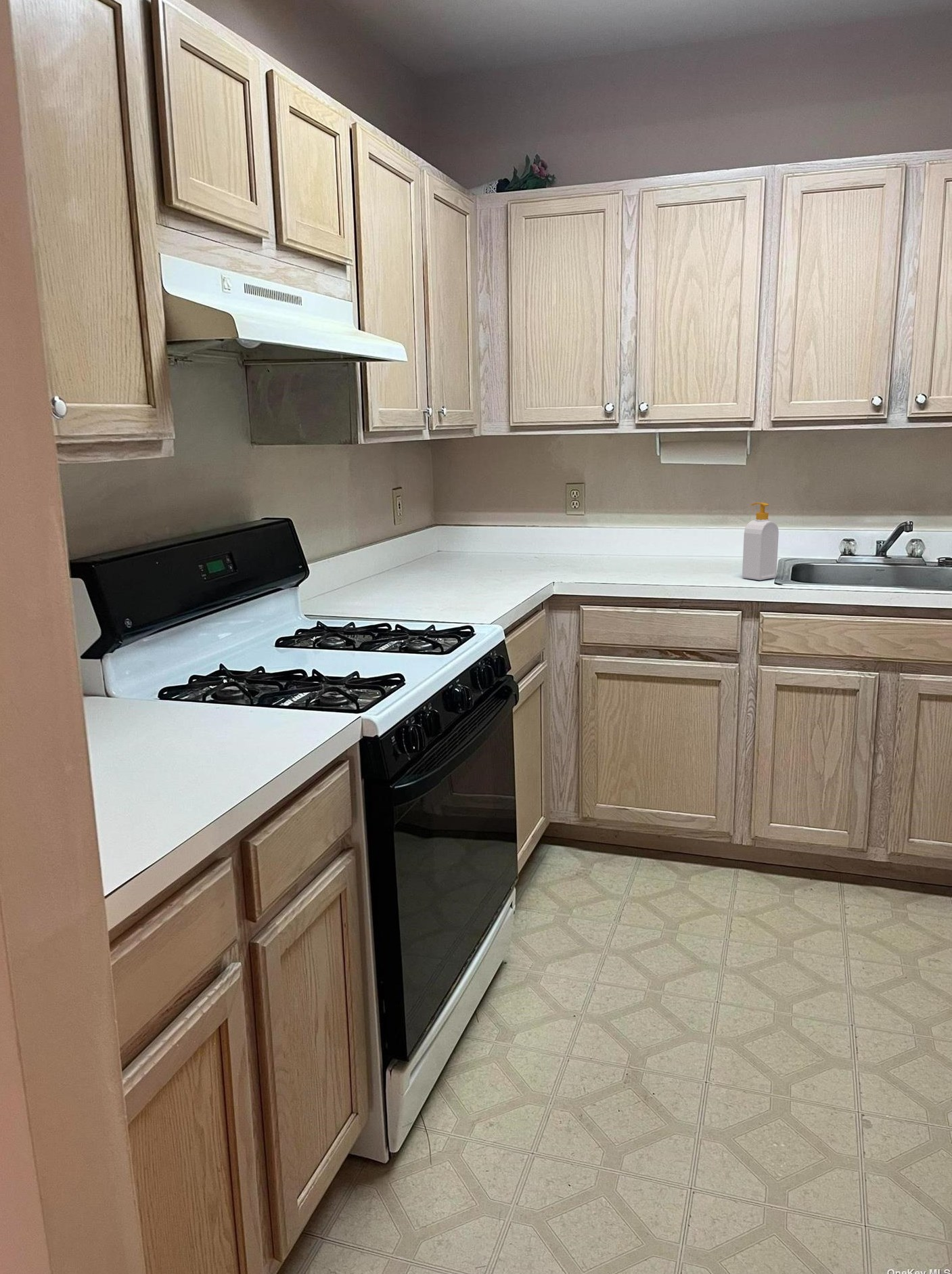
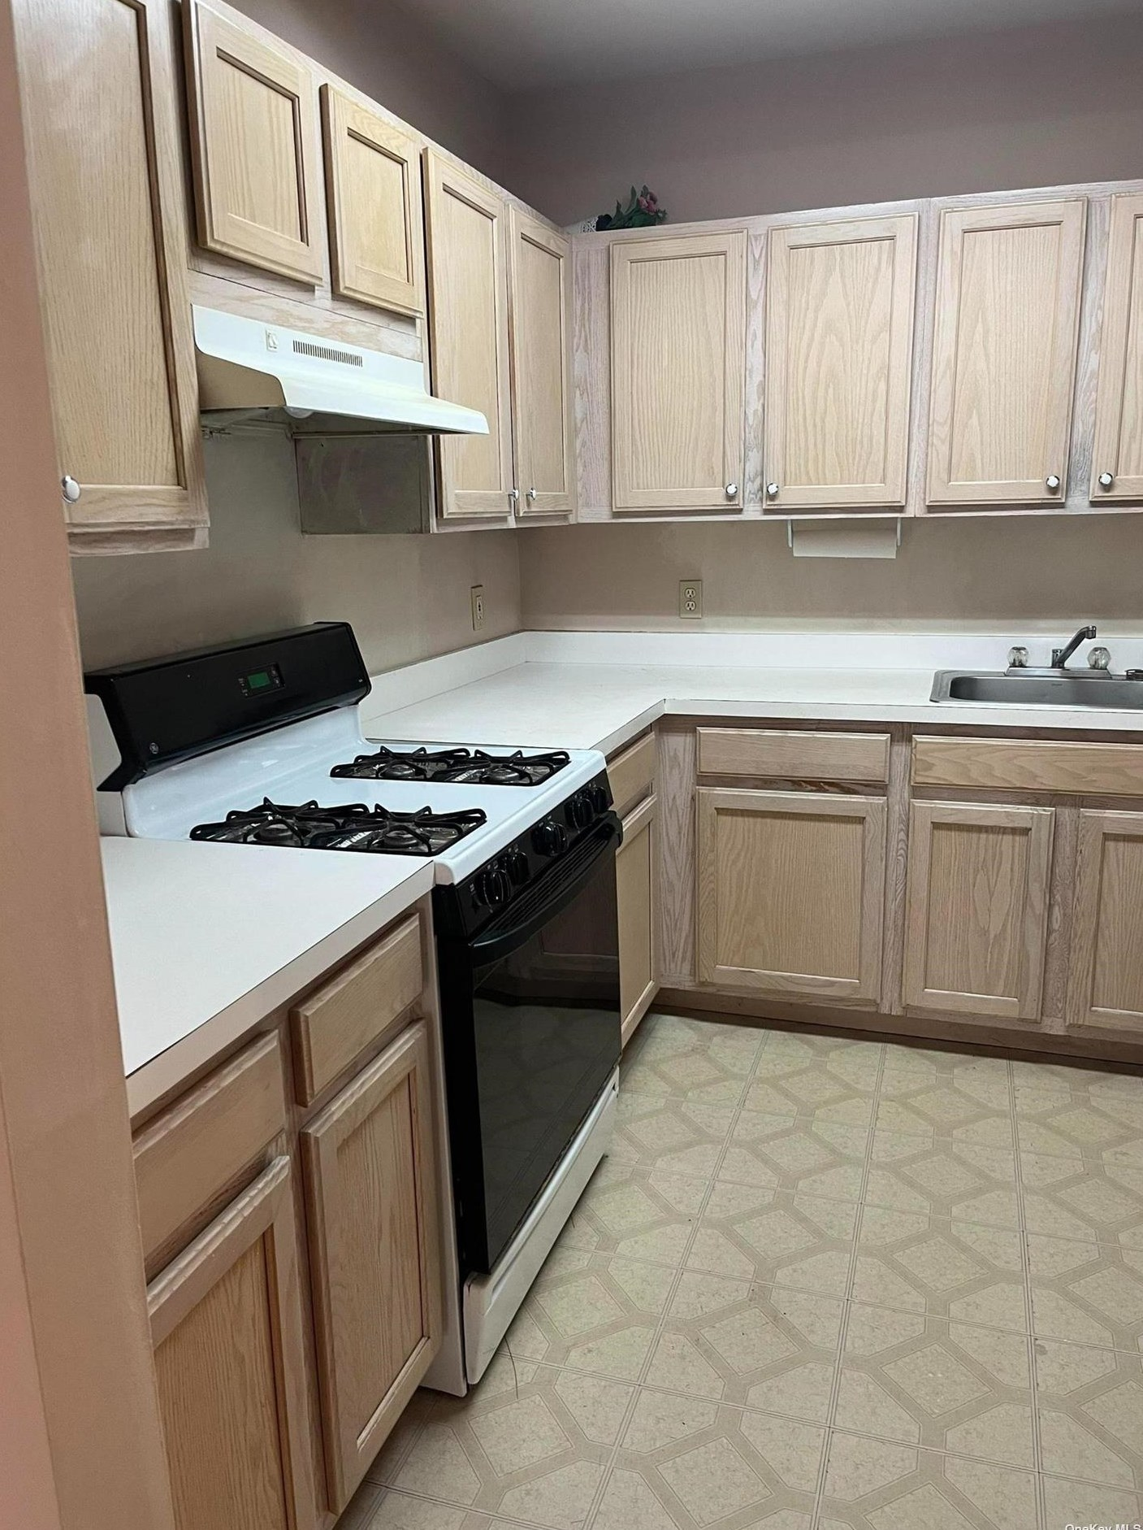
- soap bottle [742,502,779,581]
